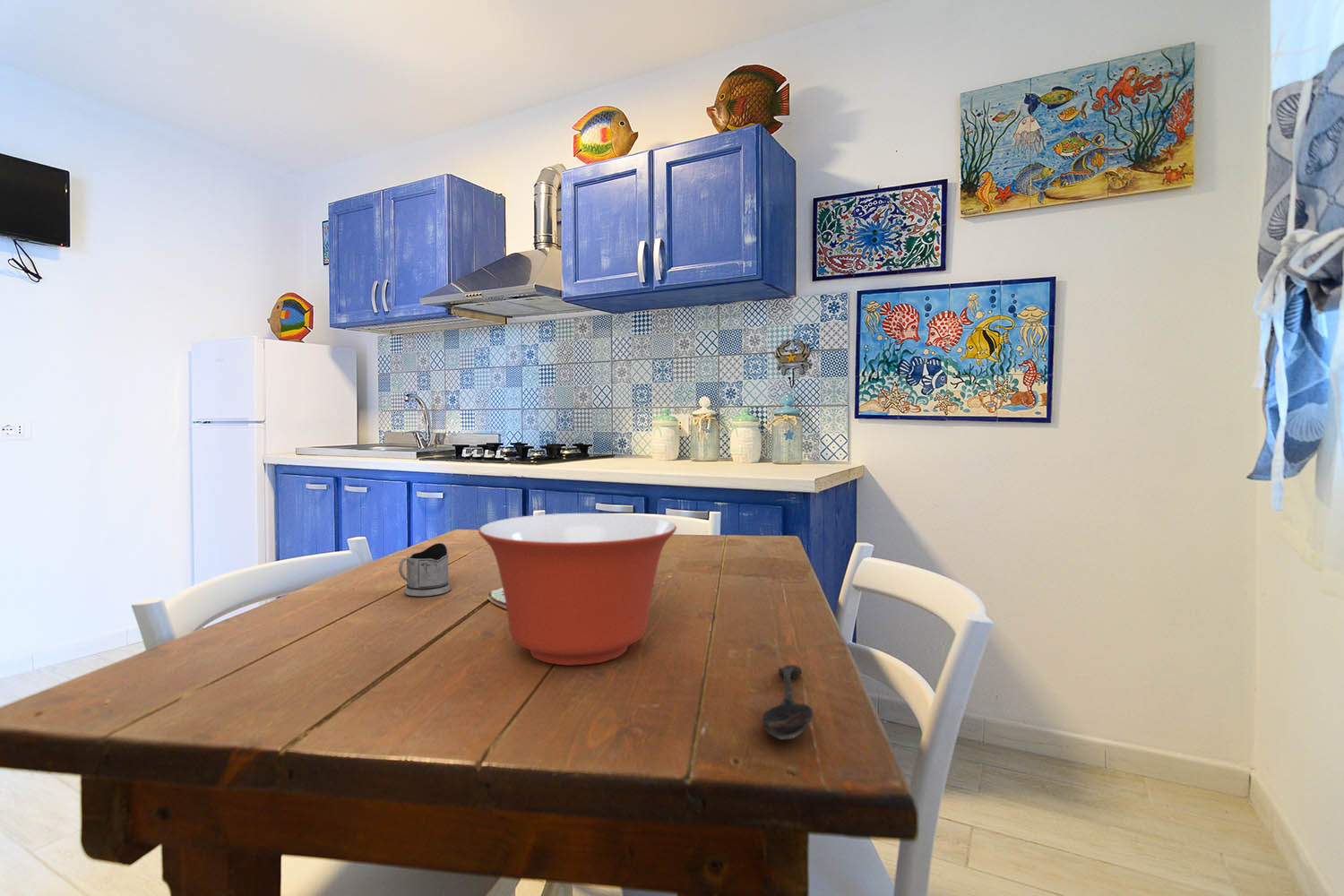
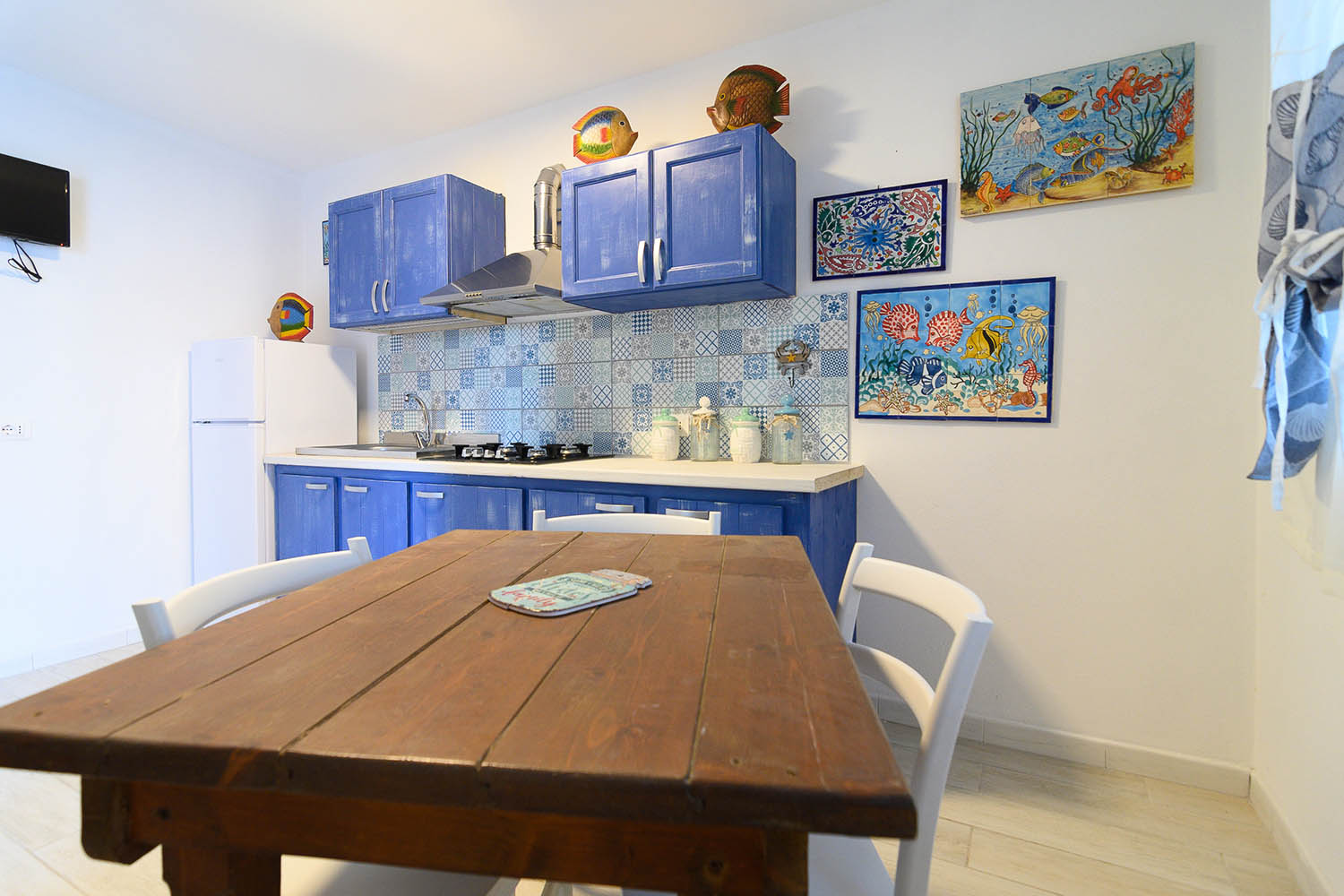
- mixing bowl [478,513,677,666]
- spoon [761,663,814,741]
- tea glass holder [398,542,452,597]
